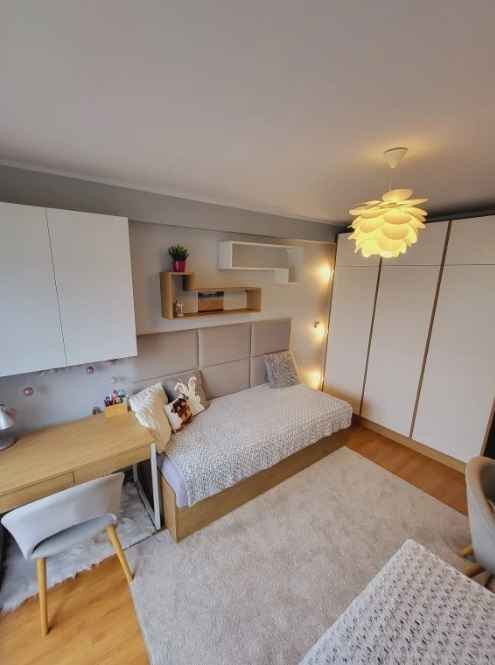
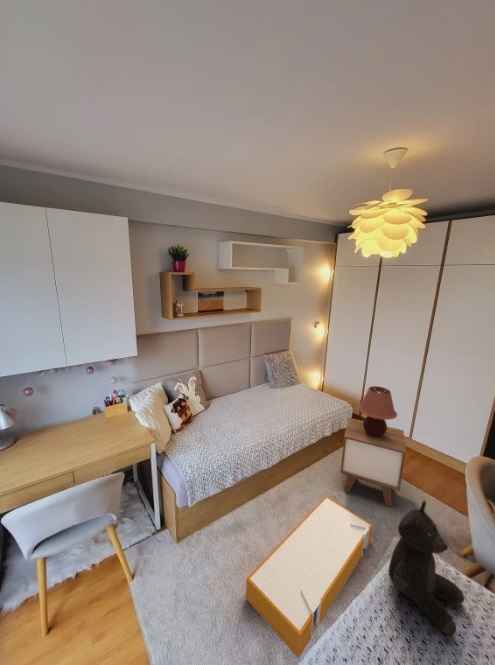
+ nightstand [339,417,407,508]
+ table lamp [356,385,398,437]
+ storage bin [245,496,374,659]
+ teddy bear [388,500,465,636]
